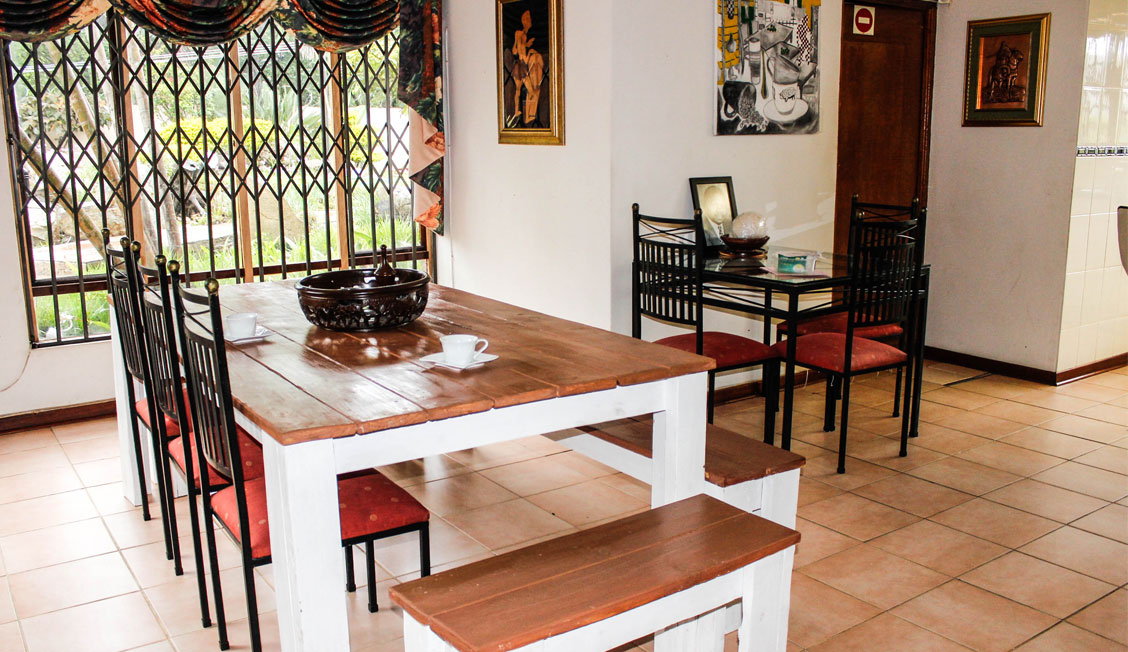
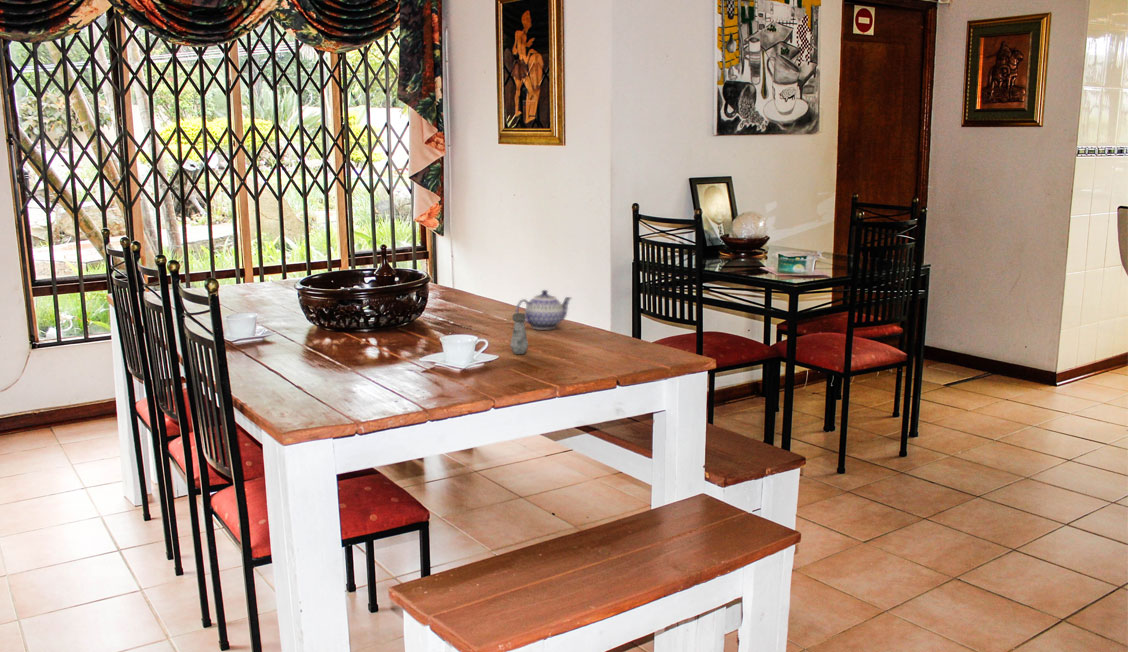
+ salt shaker [509,312,529,355]
+ teapot [515,289,572,331]
